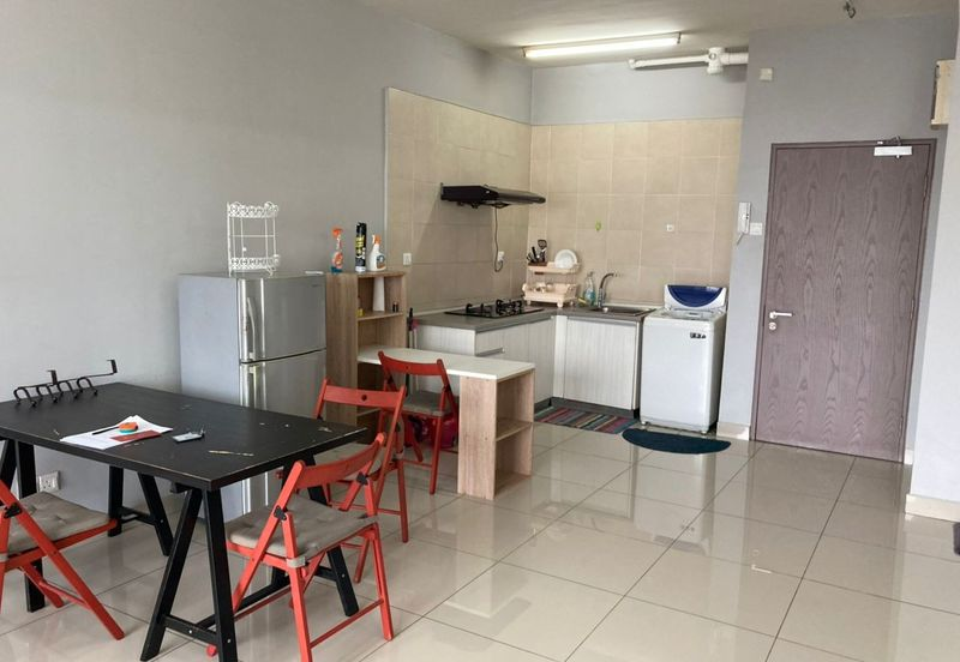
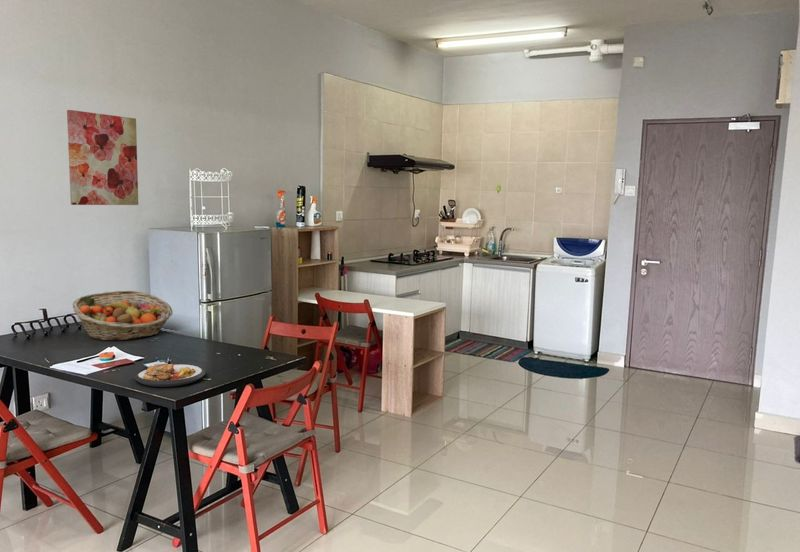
+ plate [133,363,206,388]
+ fruit basket [71,290,174,342]
+ wall art [66,109,139,206]
